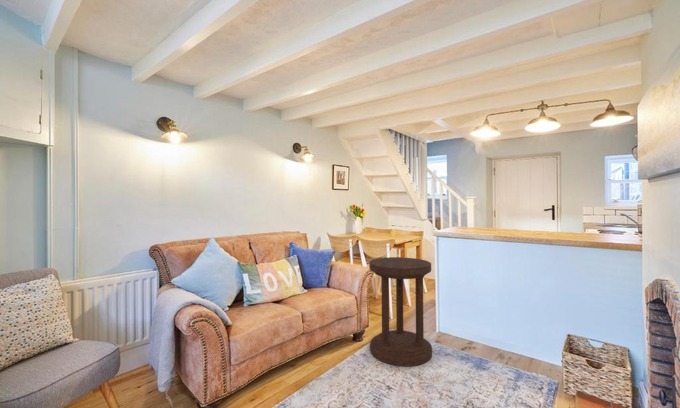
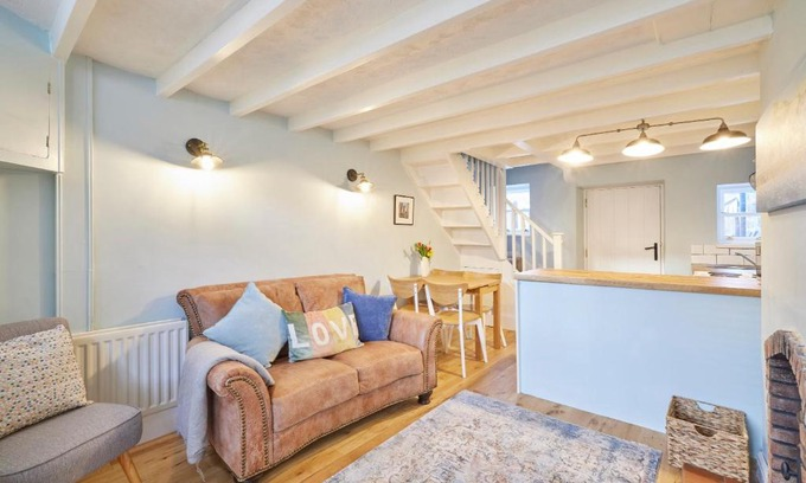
- side table [368,256,433,368]
